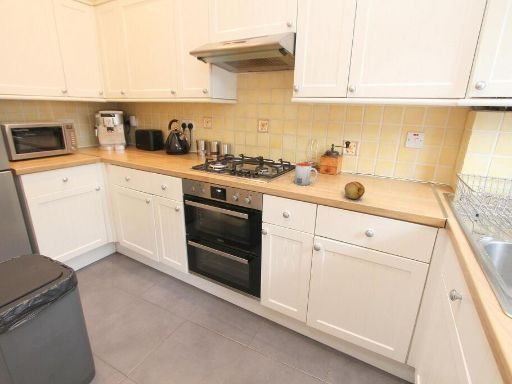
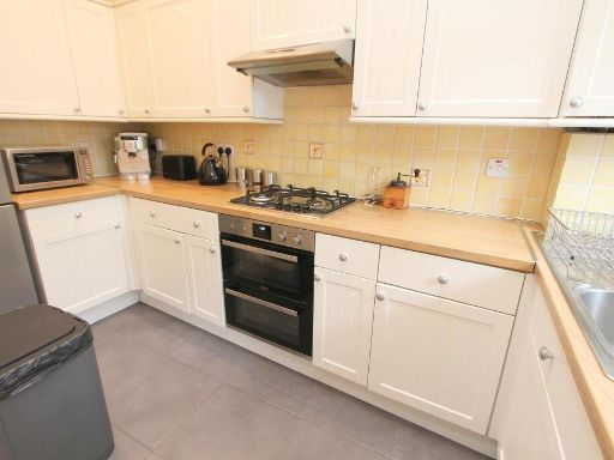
- fruit [344,181,366,200]
- mug [294,162,319,186]
